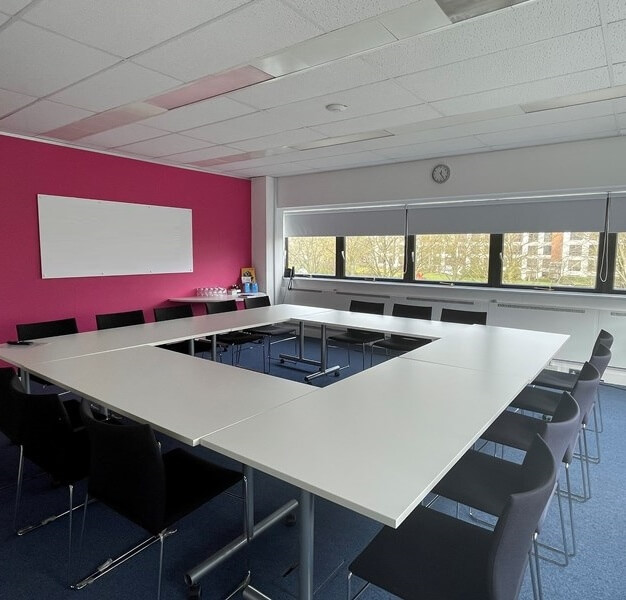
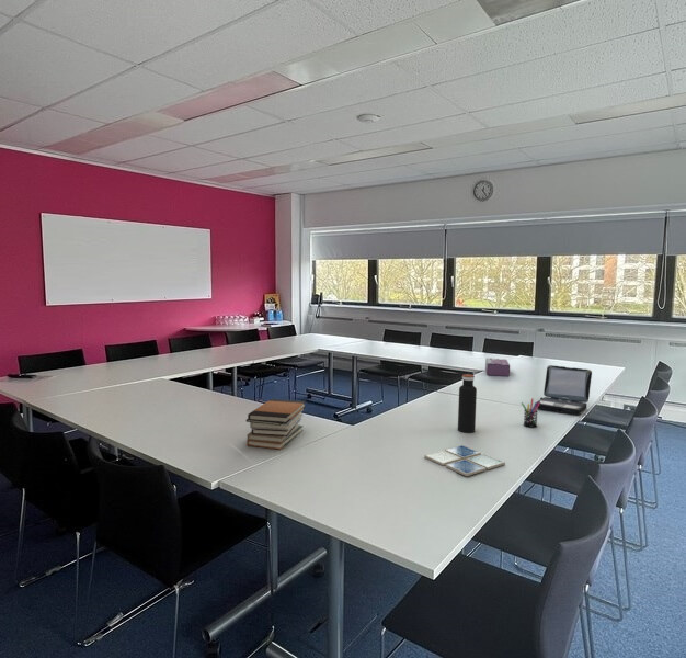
+ drink coaster [423,444,506,477]
+ water bottle [457,373,478,433]
+ book stack [245,398,307,451]
+ pen holder [521,397,539,428]
+ laptop [537,364,593,416]
+ tissue box [484,356,511,377]
